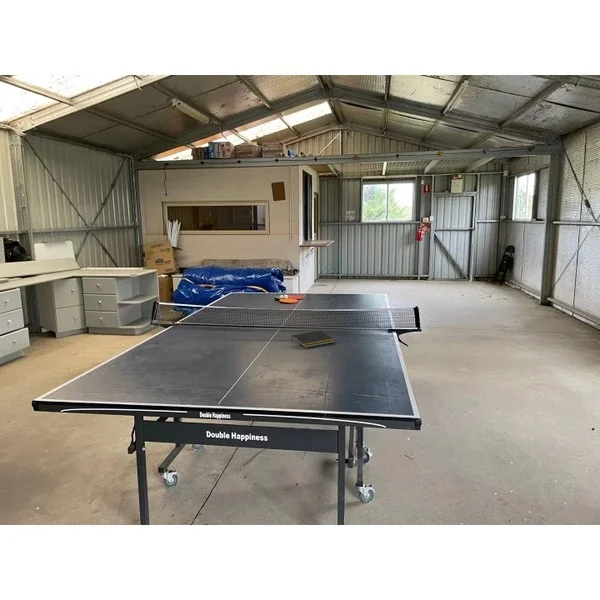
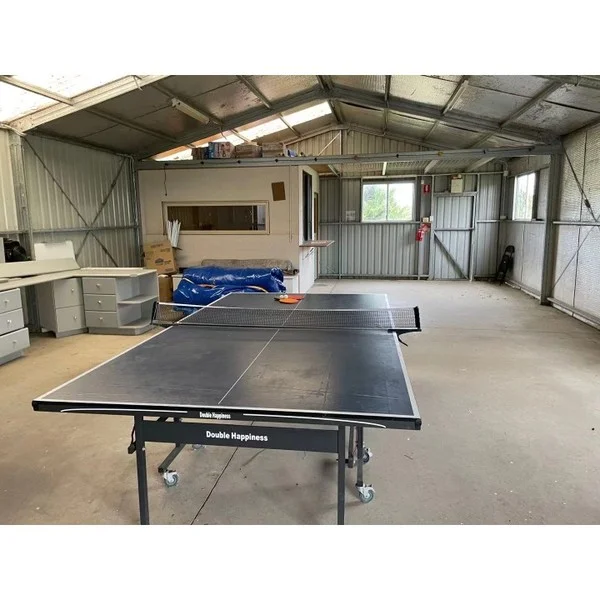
- notepad [290,330,336,349]
